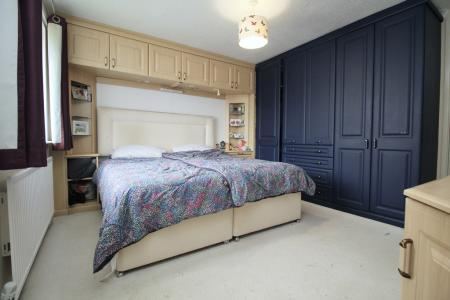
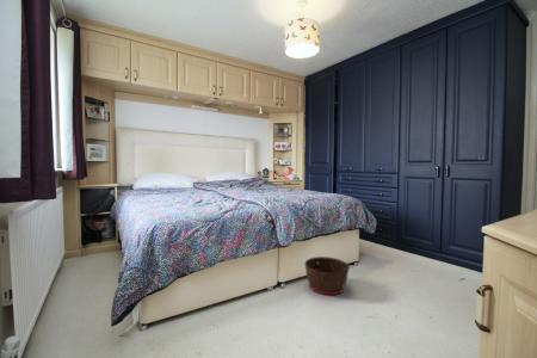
+ basket [303,255,351,296]
